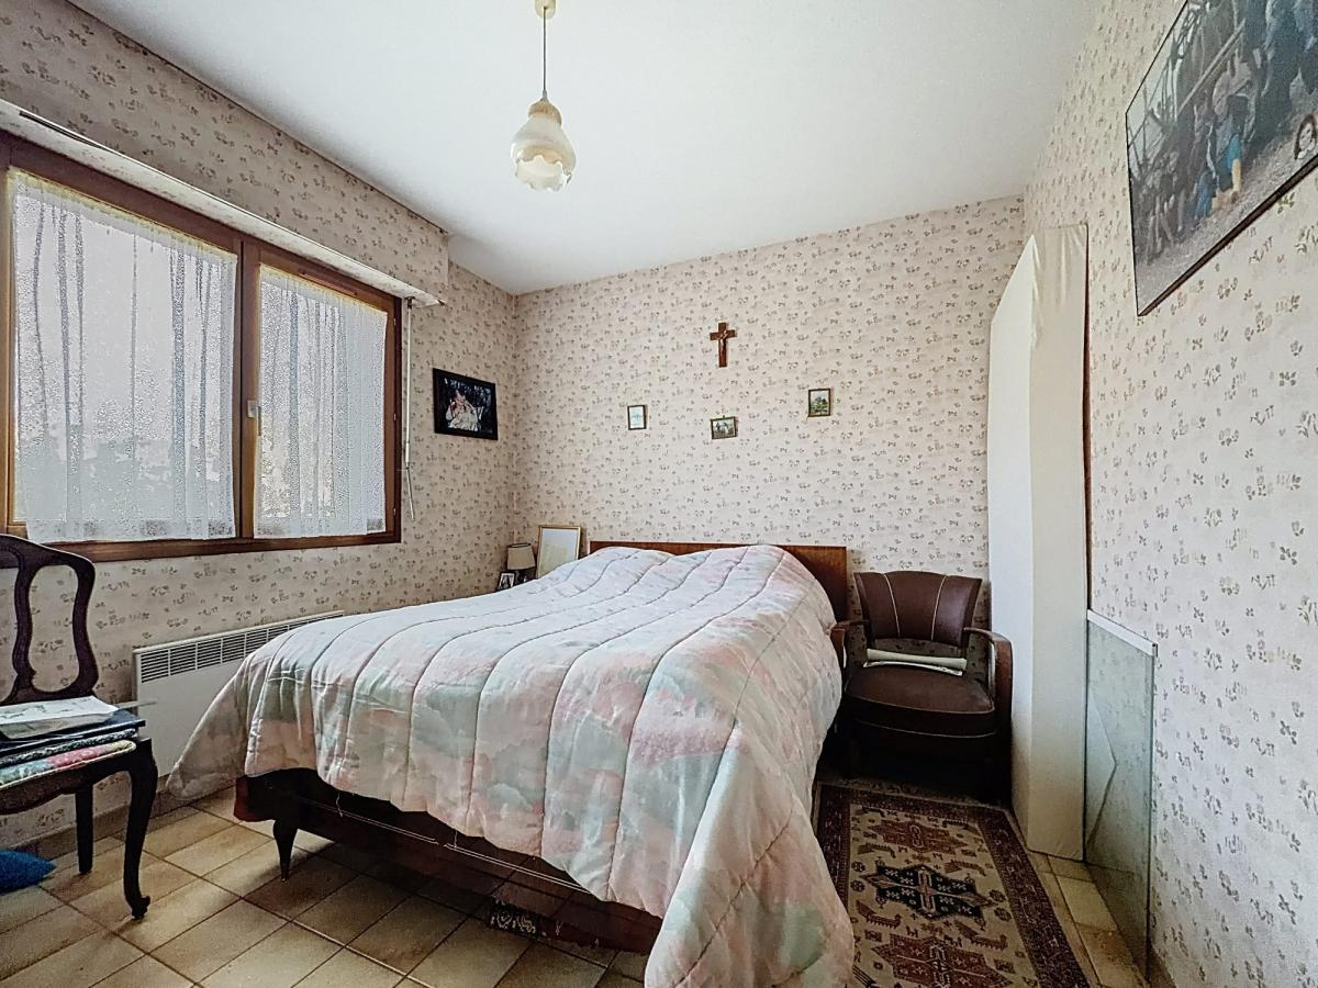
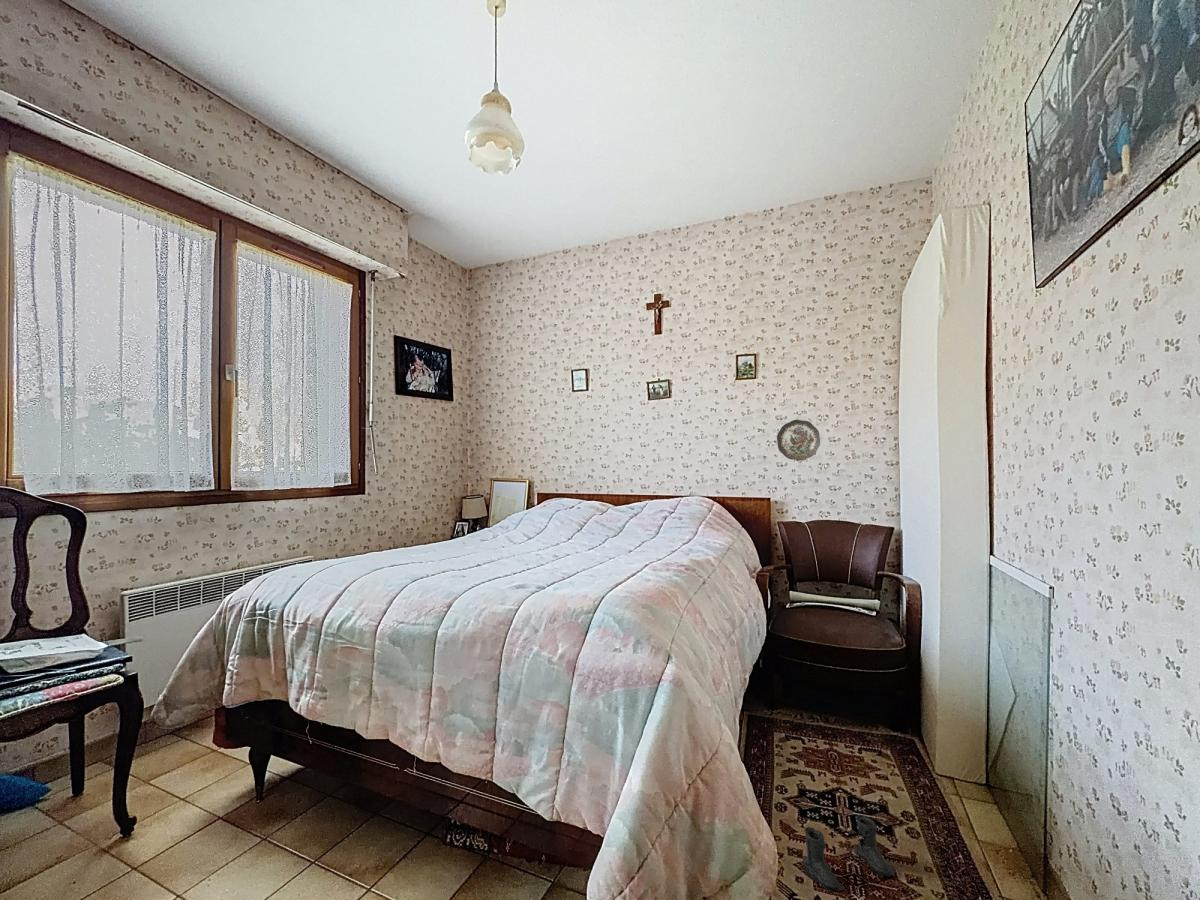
+ boots [801,814,896,894]
+ decorative plate [776,419,821,462]
